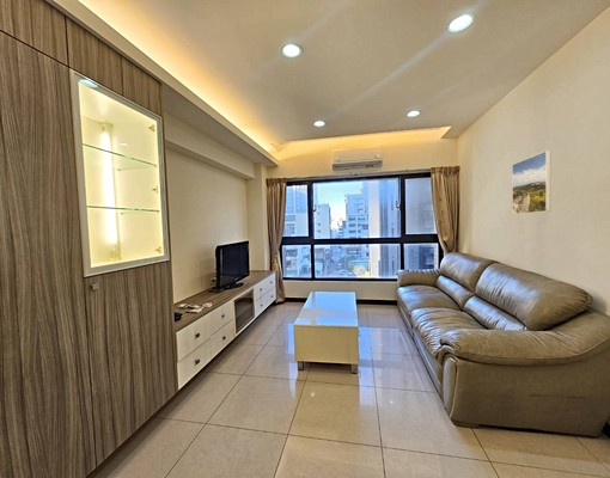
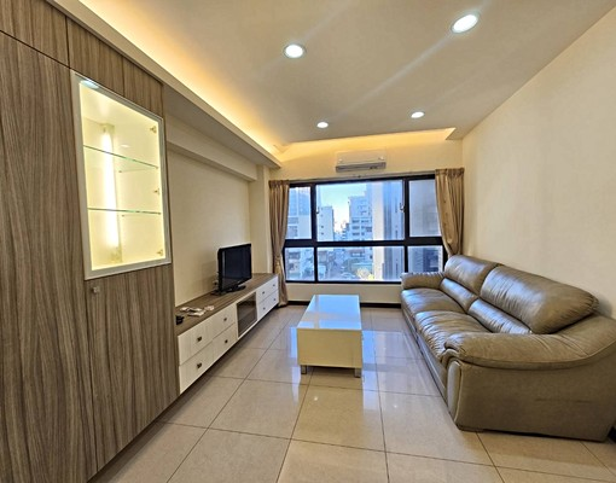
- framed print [511,149,551,215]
